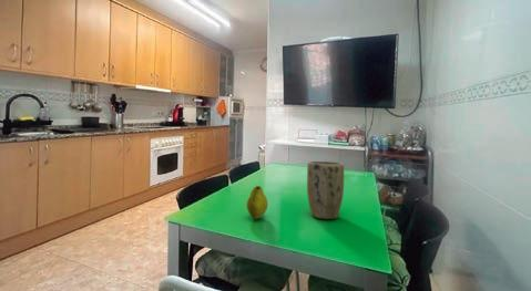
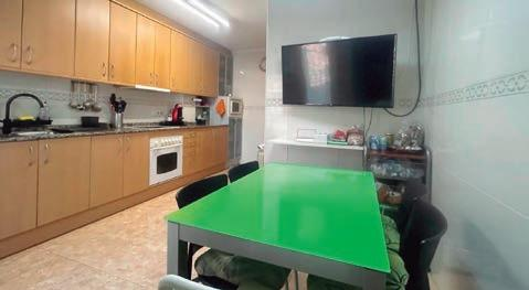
- fruit [245,185,268,220]
- plant pot [306,160,345,220]
